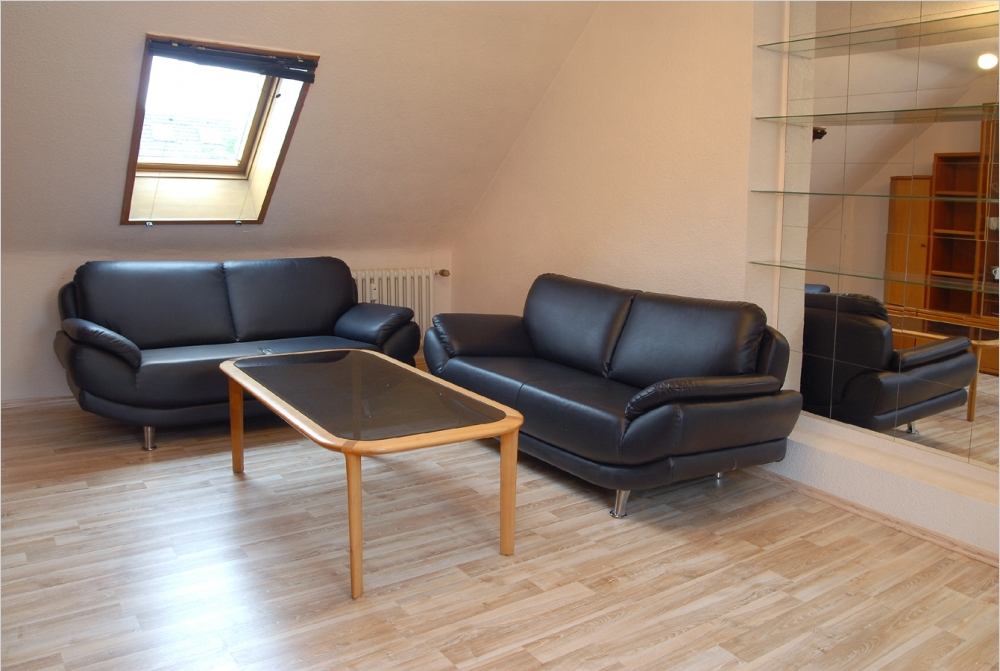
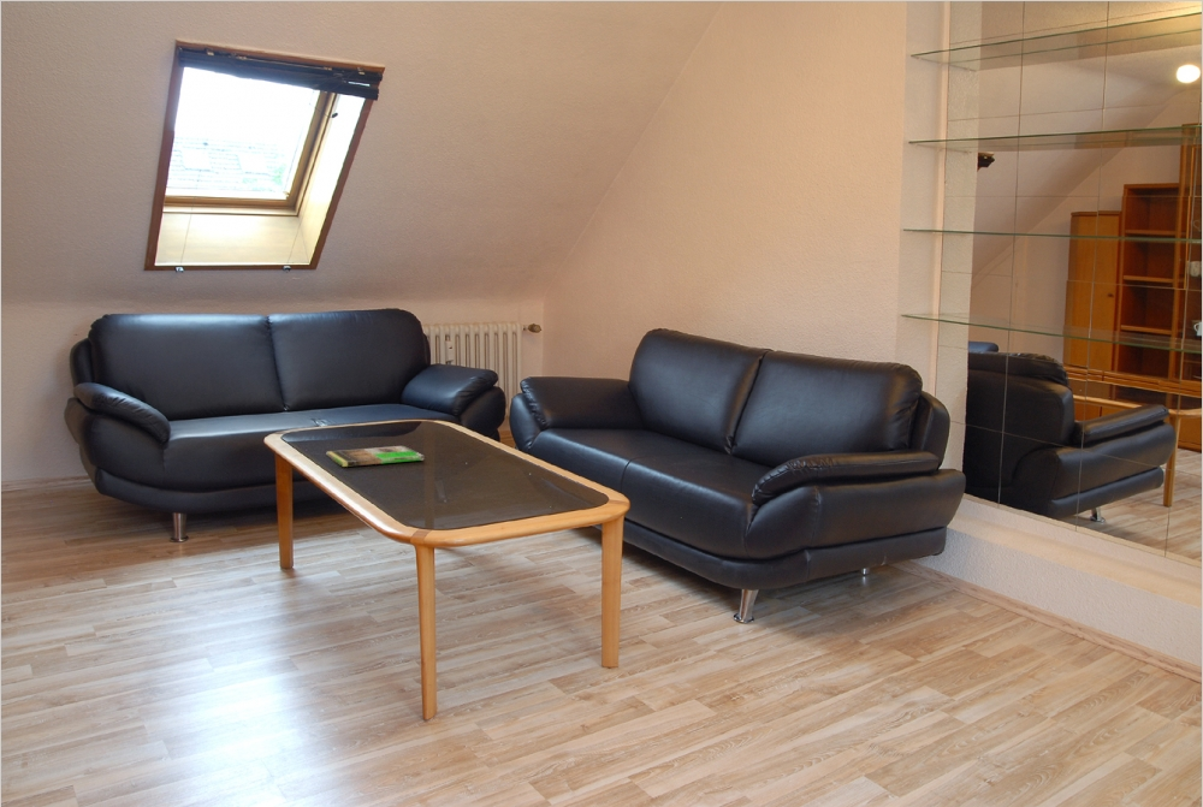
+ magazine [326,445,425,468]
